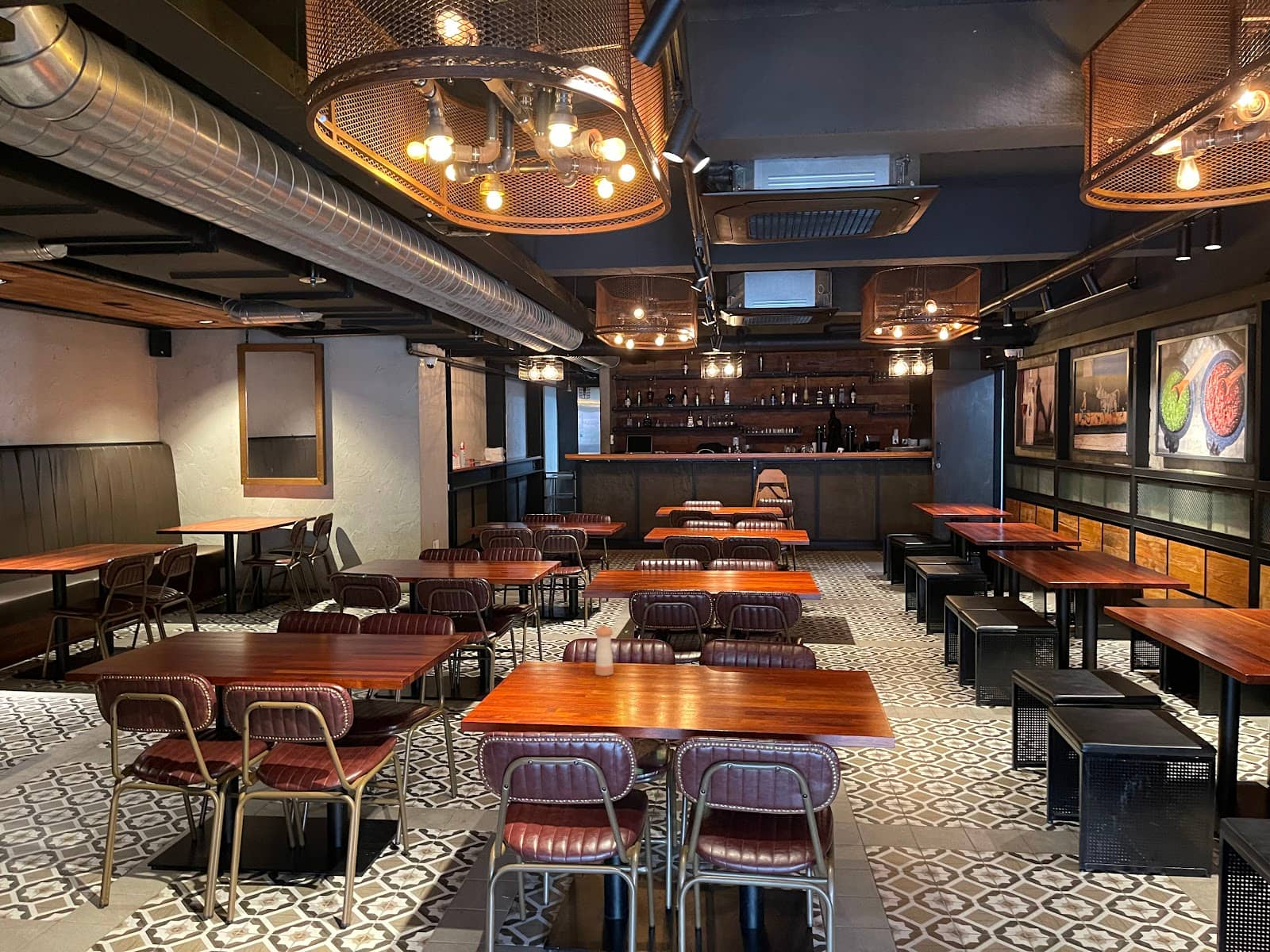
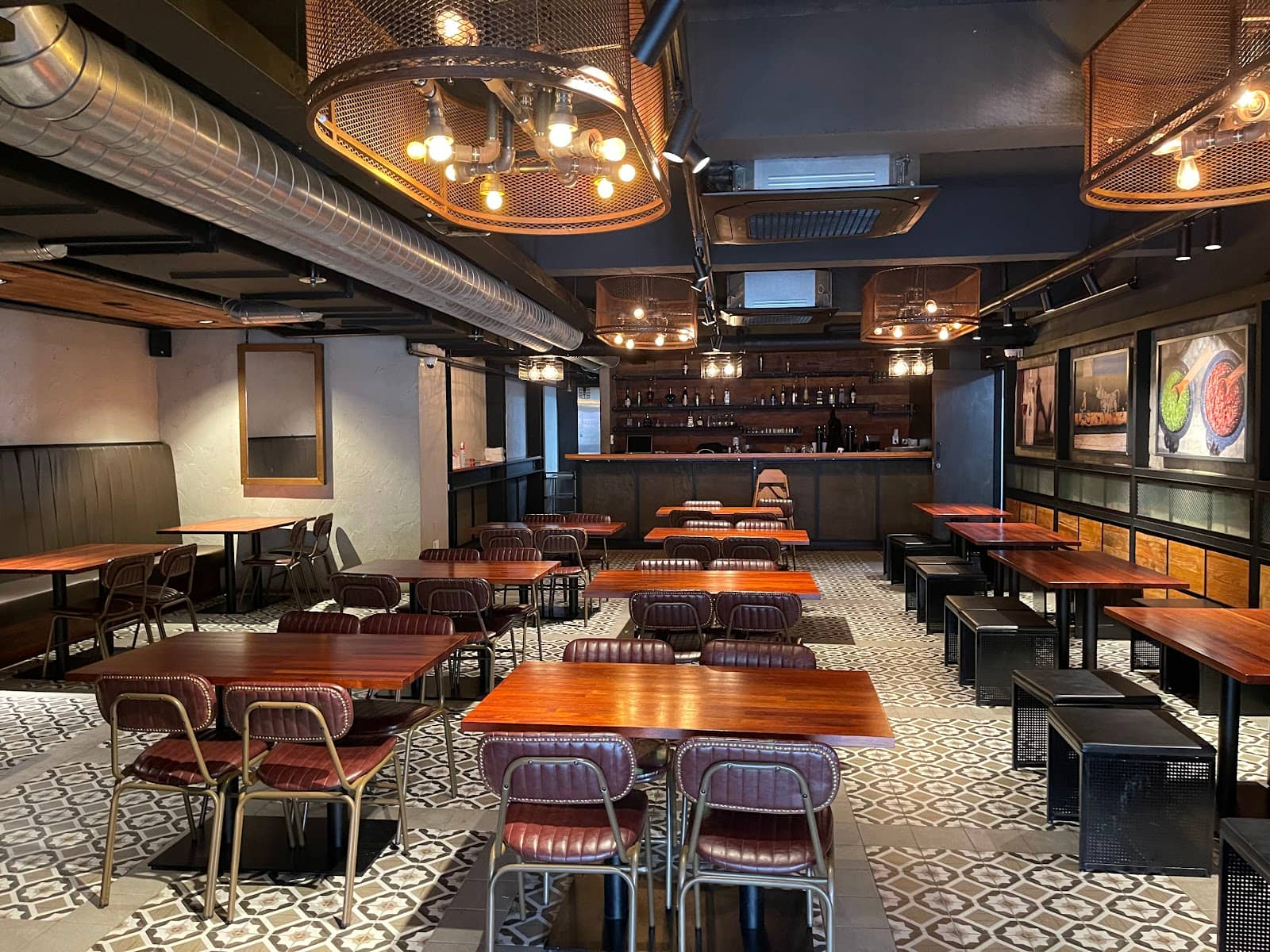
- pepper shaker [595,624,614,677]
